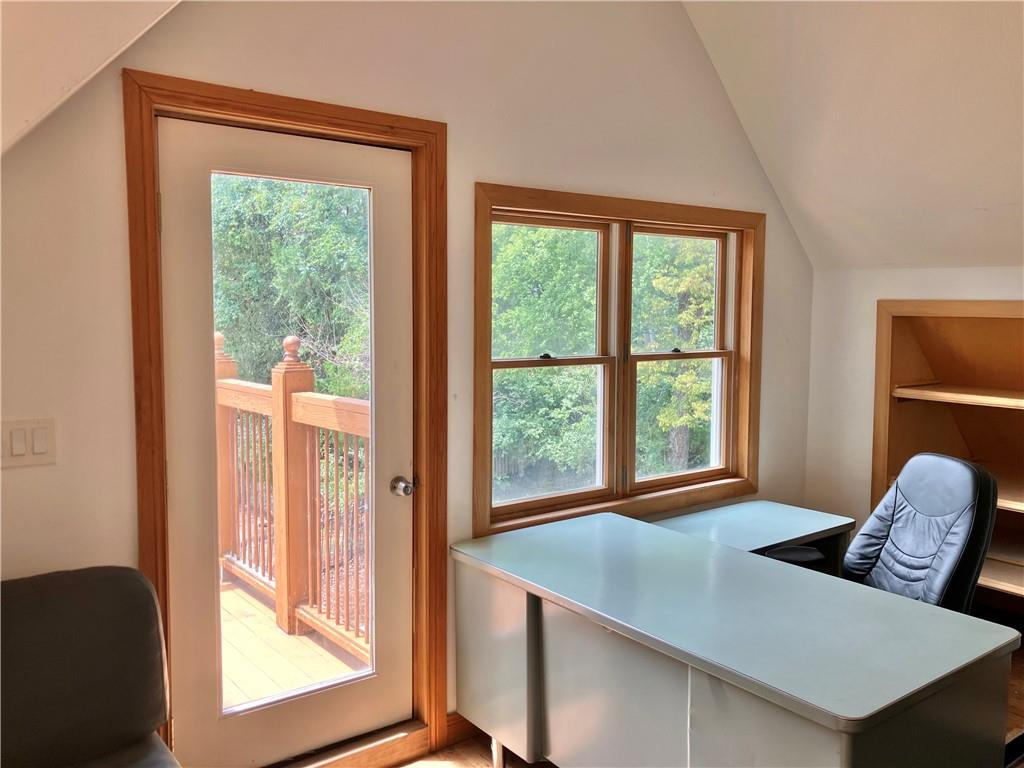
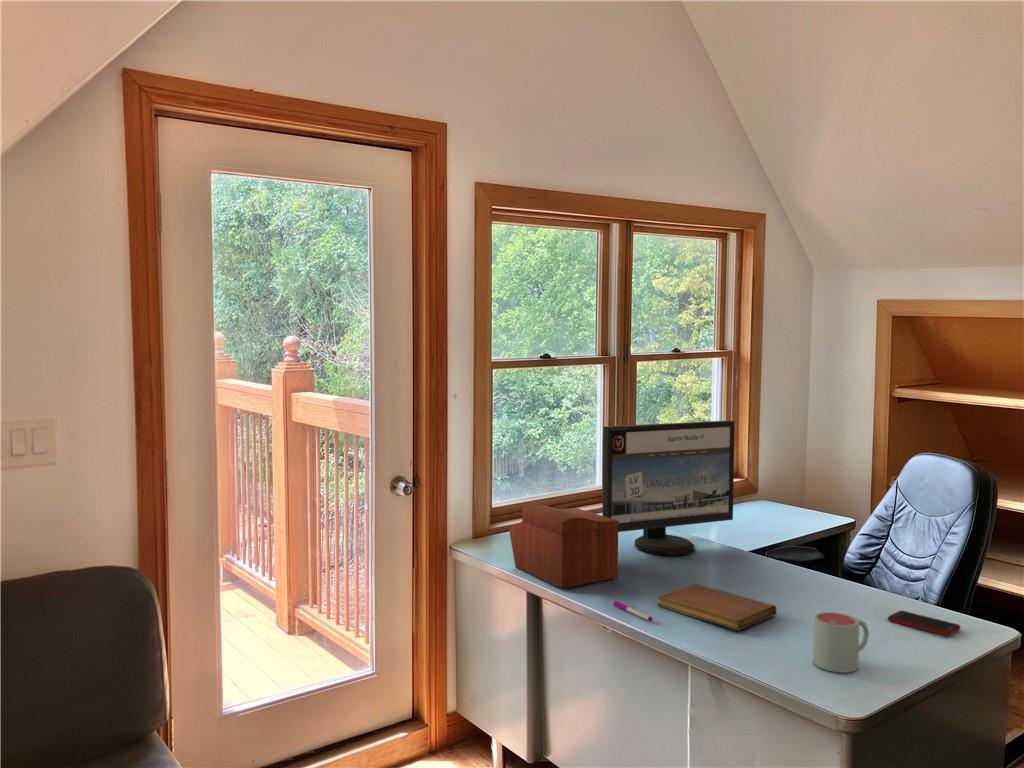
+ mug [812,611,870,674]
+ pen [612,600,653,622]
+ notebook [657,583,778,631]
+ sewing box [508,504,619,589]
+ cell phone [887,610,961,636]
+ computer monitor [601,419,736,556]
